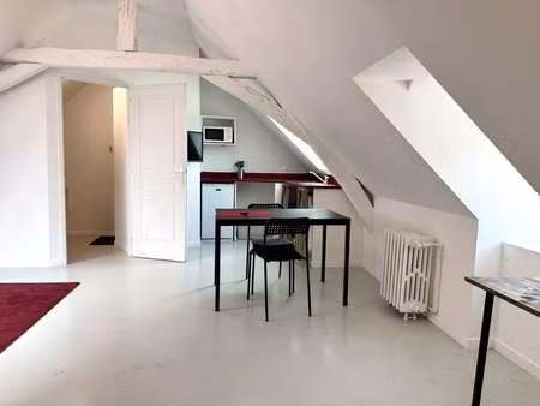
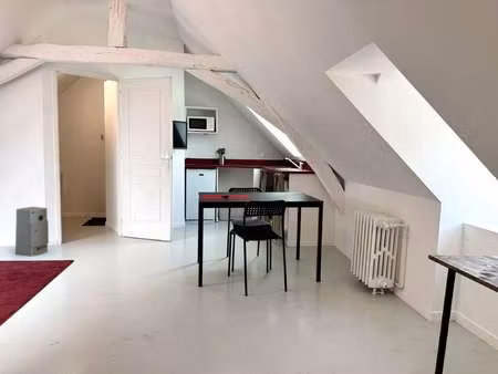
+ air purifier [14,206,50,257]
